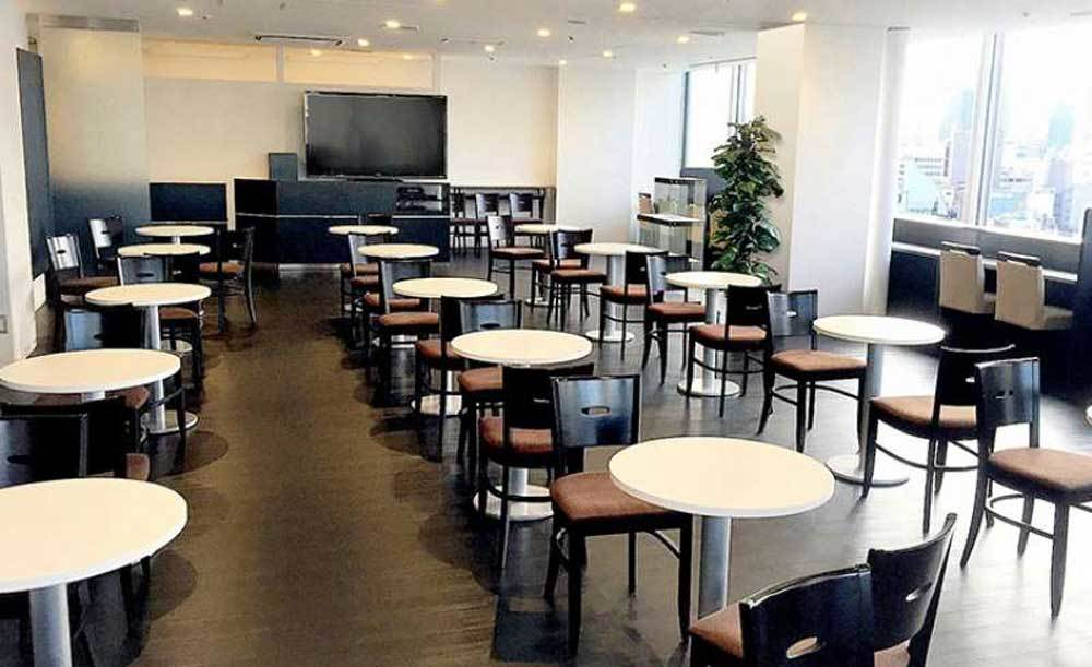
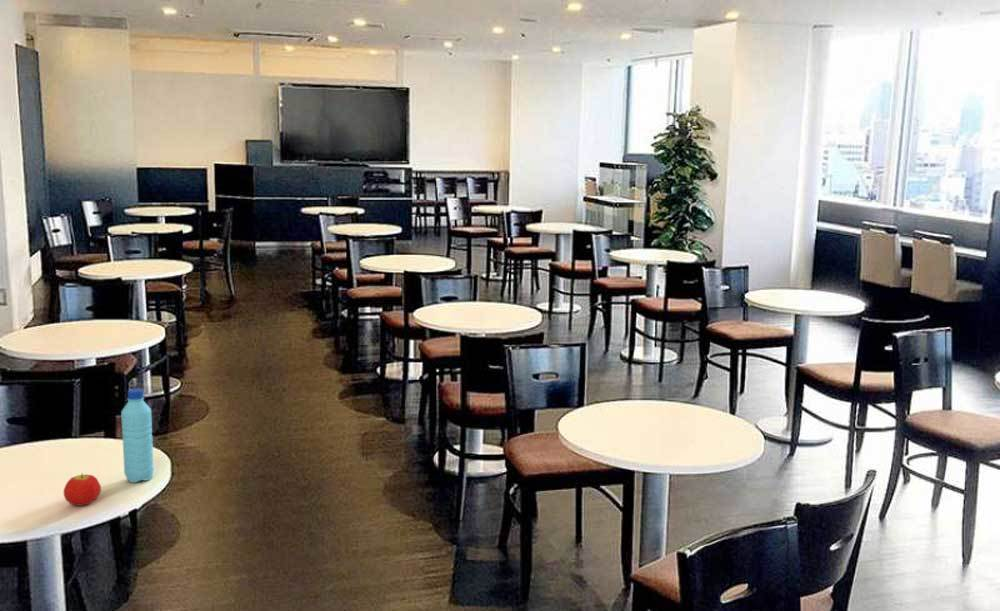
+ water bottle [120,388,155,483]
+ fruit [63,472,102,506]
